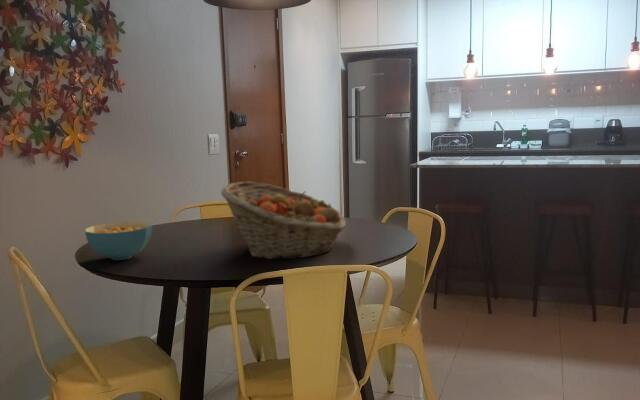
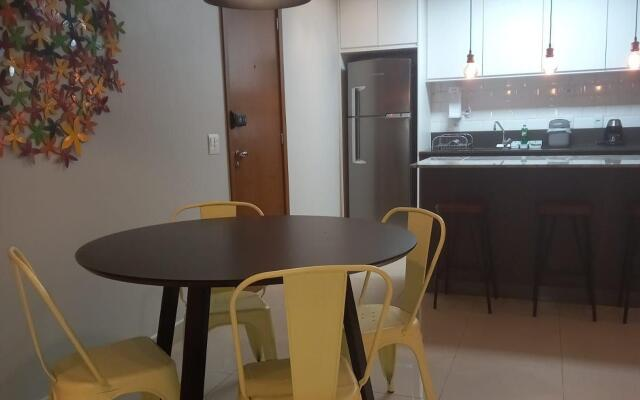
- cereal bowl [84,220,154,261]
- fruit basket [220,180,347,260]
